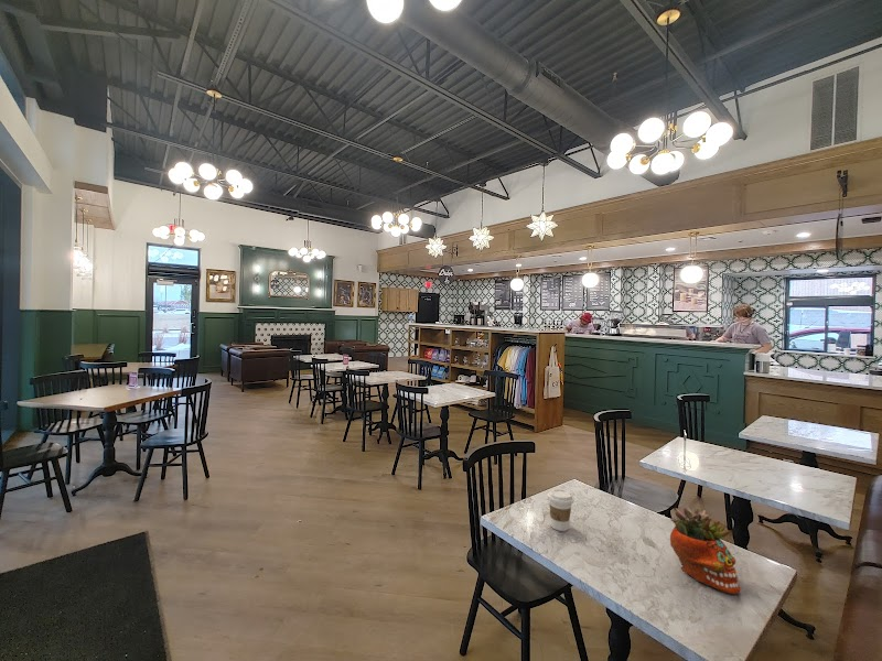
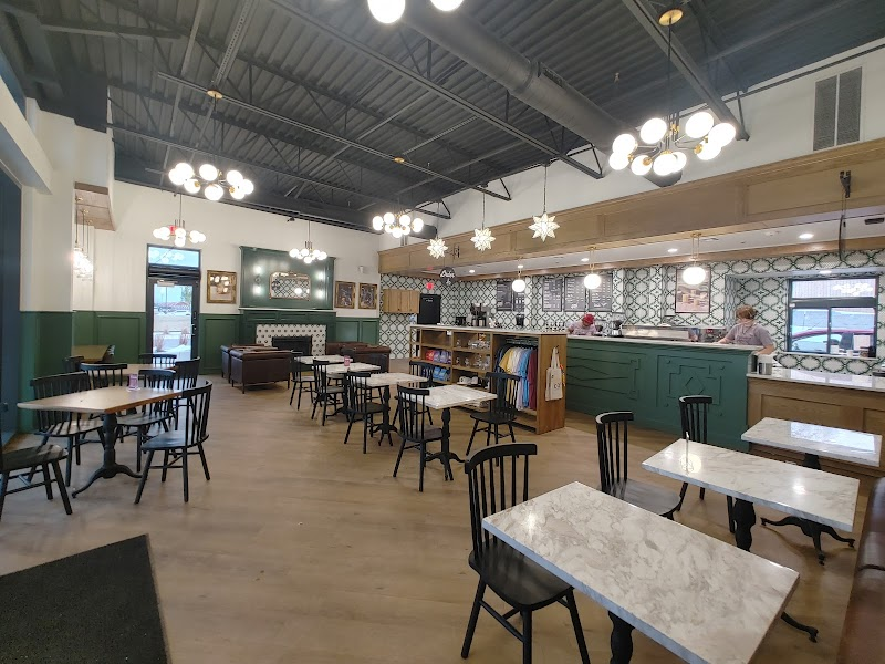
- coffee cup [547,488,576,532]
- succulent planter [669,506,742,596]
